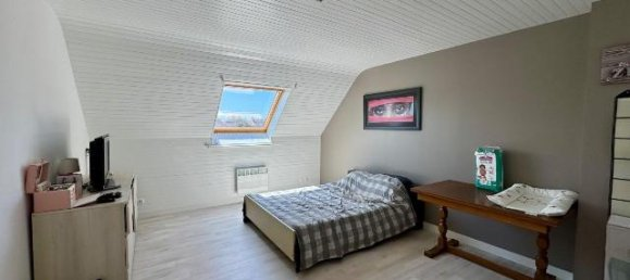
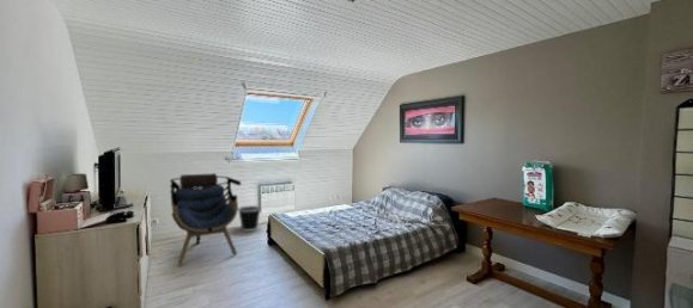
+ armchair [169,172,242,267]
+ wastebasket [237,204,262,233]
